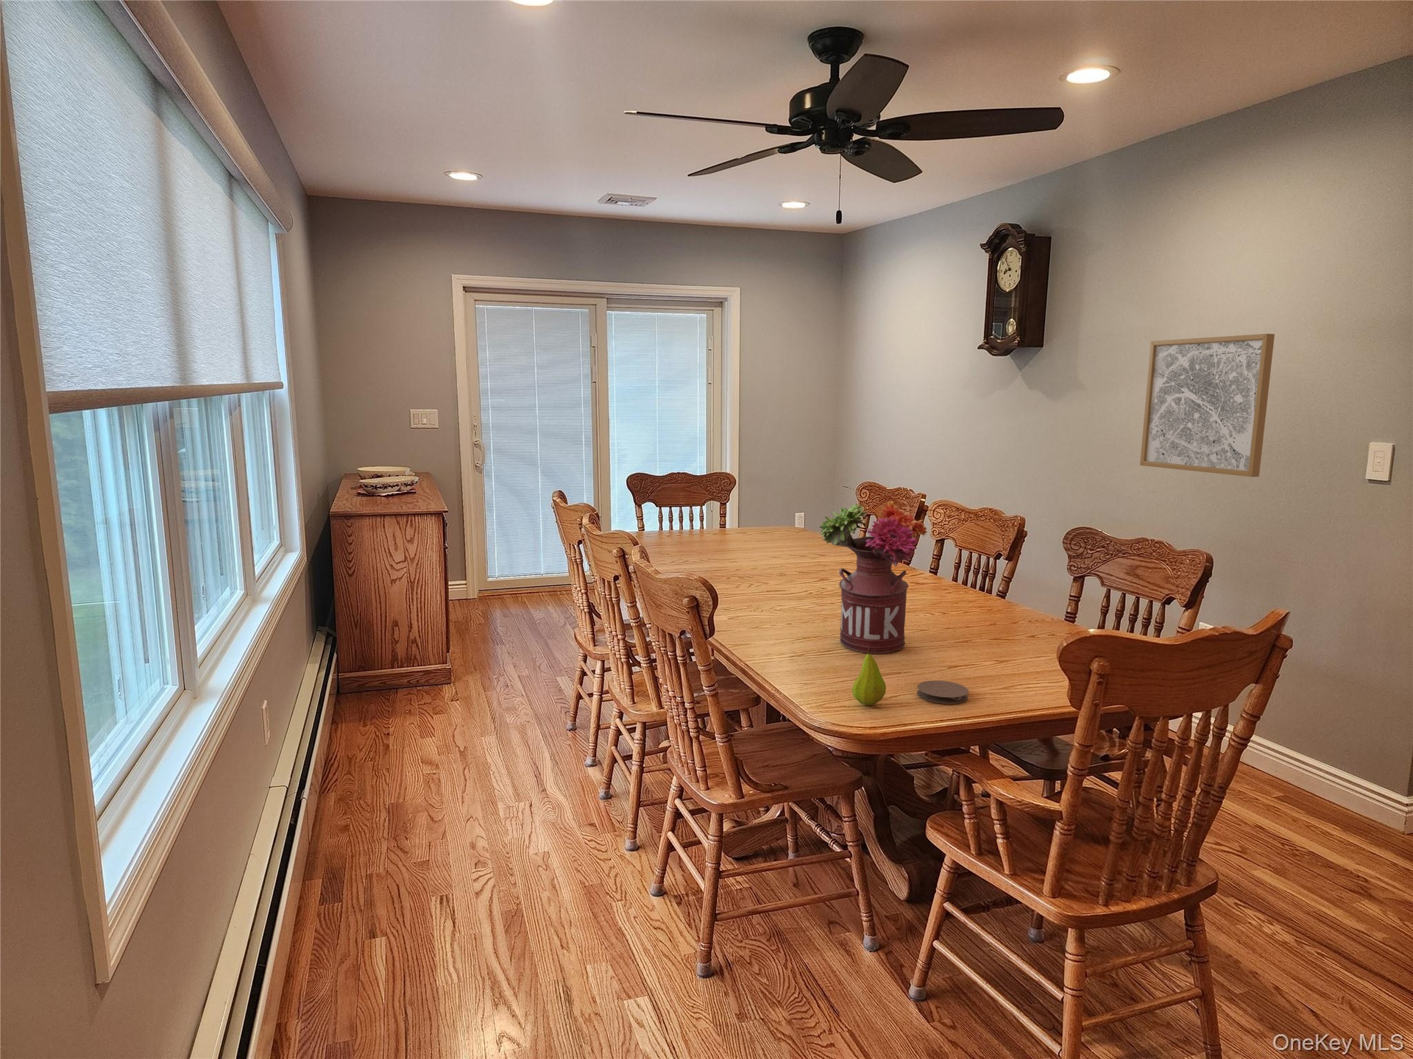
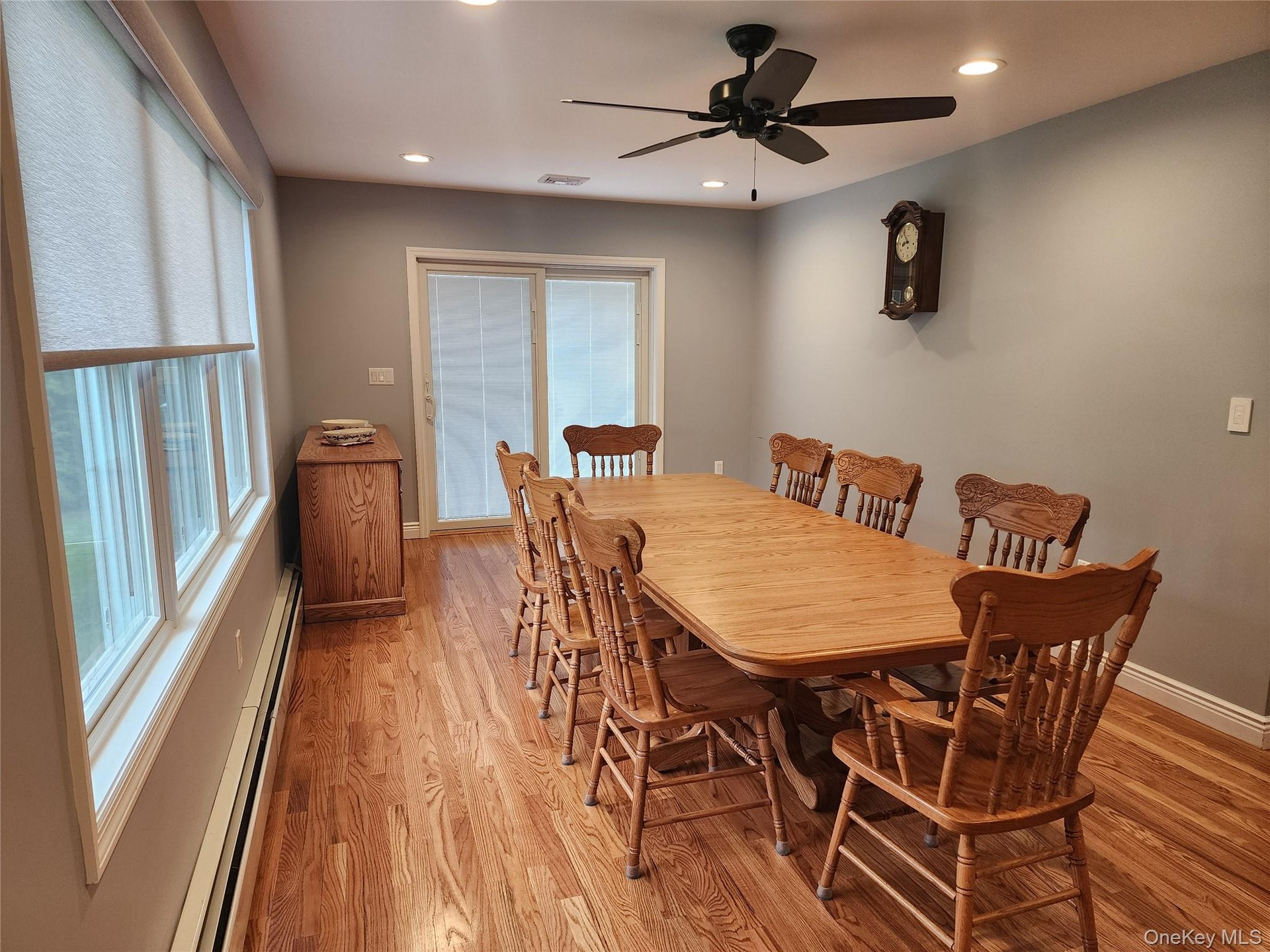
- flower arrangement [819,501,928,654]
- fruit [851,645,887,706]
- coaster [917,680,969,704]
- wall art [1139,333,1275,477]
